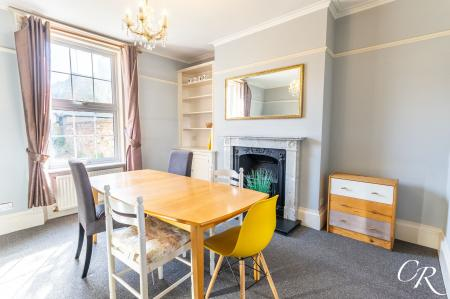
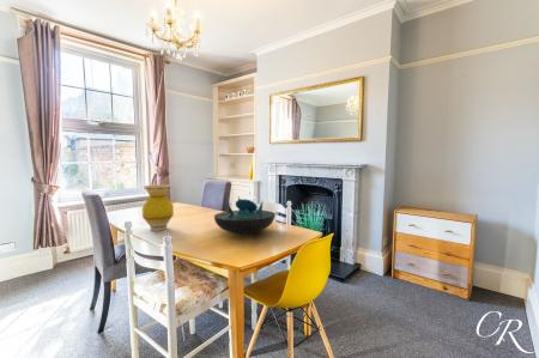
+ vase [141,183,175,232]
+ decorative bowl [213,195,277,236]
